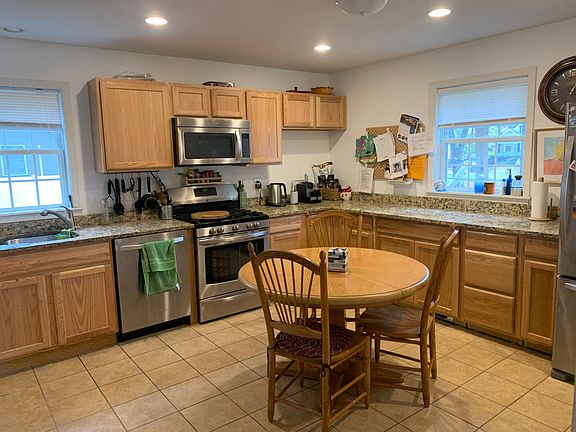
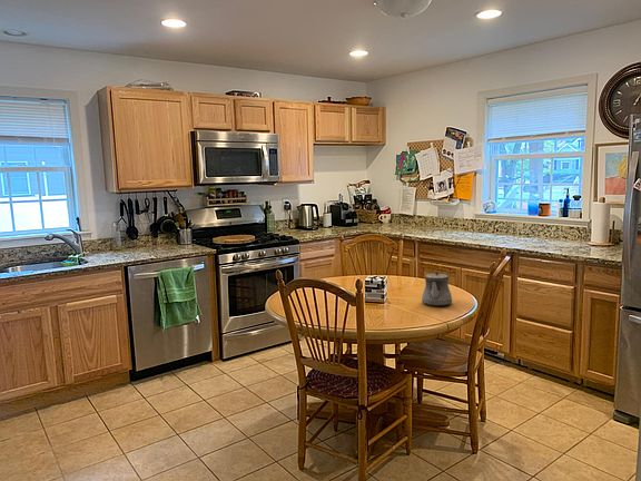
+ teapot [421,271,453,307]
